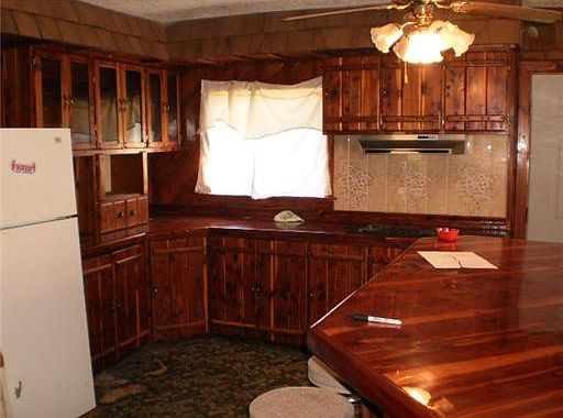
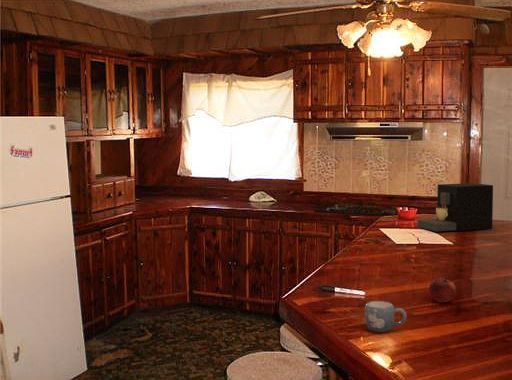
+ mug [364,300,408,333]
+ fruit [428,277,457,303]
+ coffee maker [417,182,494,232]
